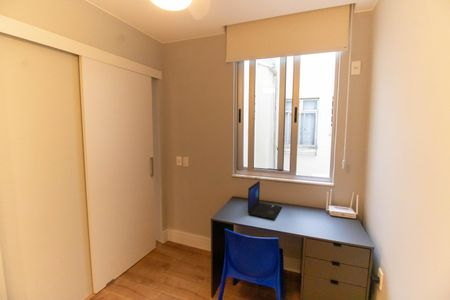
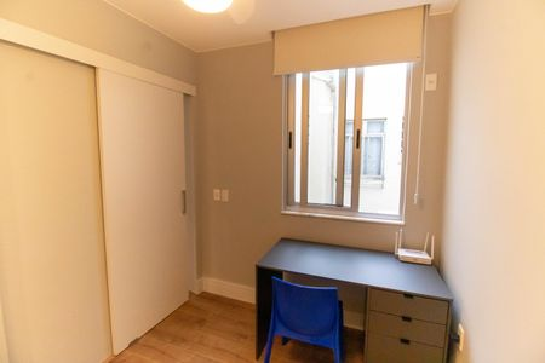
- laptop [247,180,283,220]
